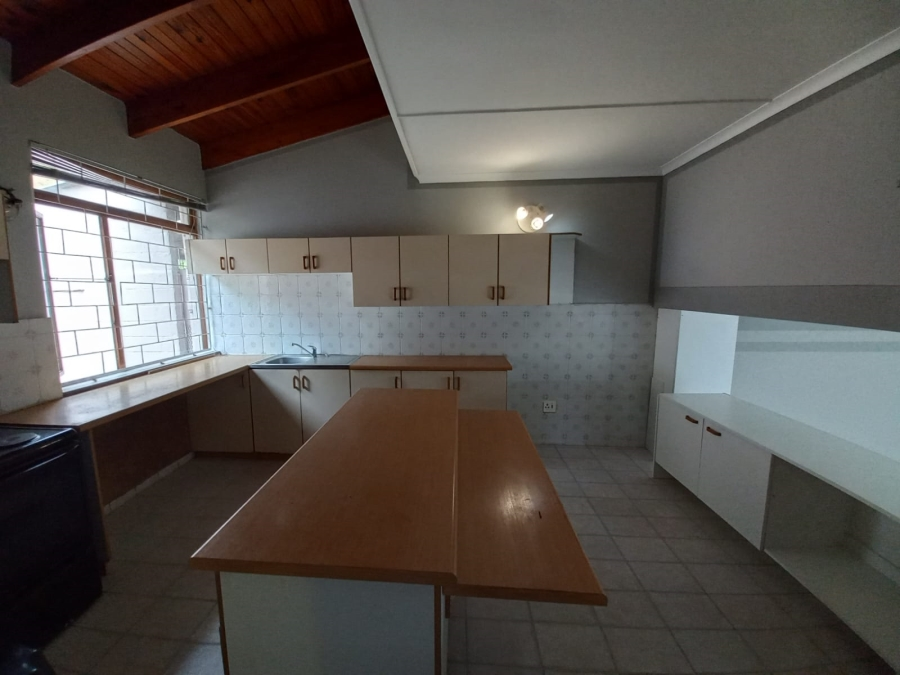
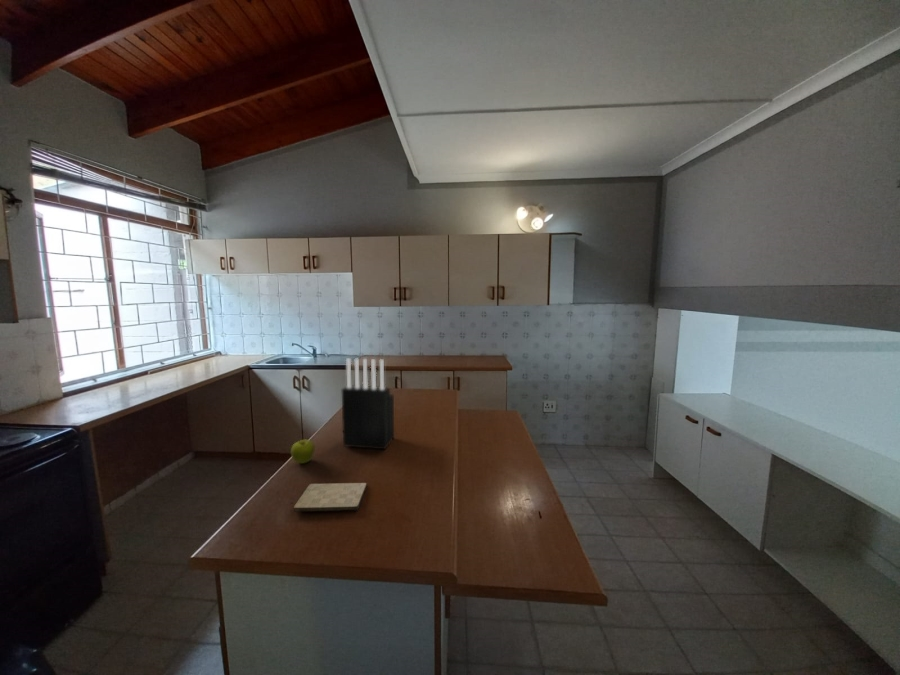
+ cutting board [293,482,368,513]
+ fruit [290,439,315,464]
+ knife block [341,357,395,450]
